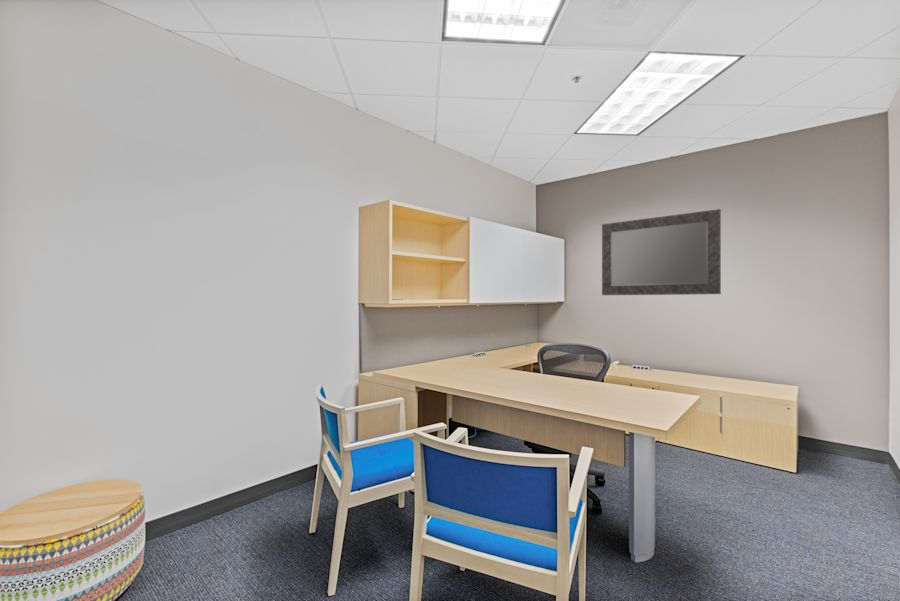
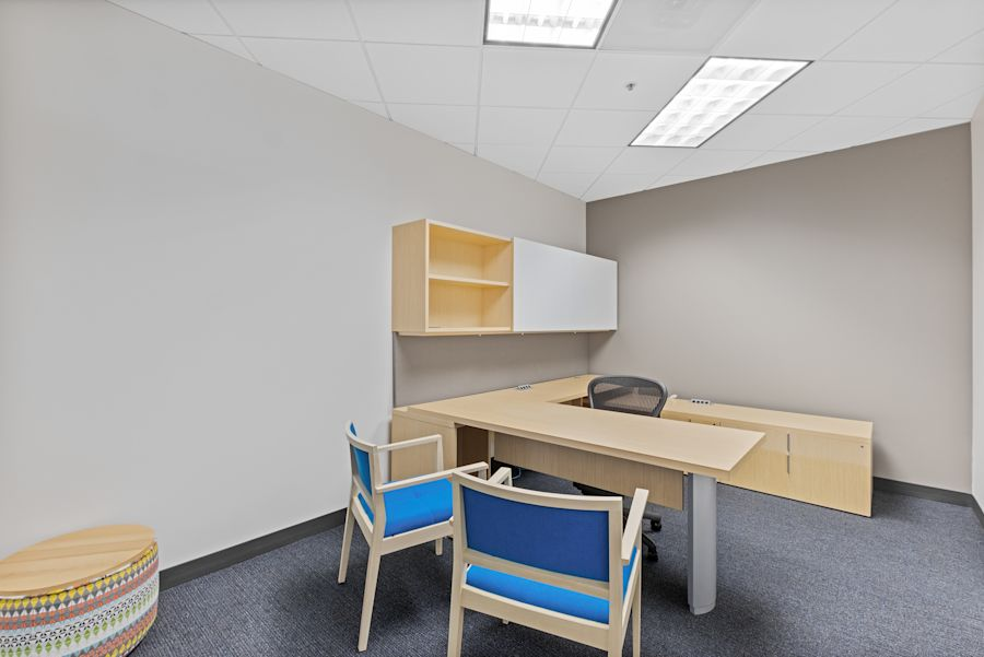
- mirror [601,208,722,296]
